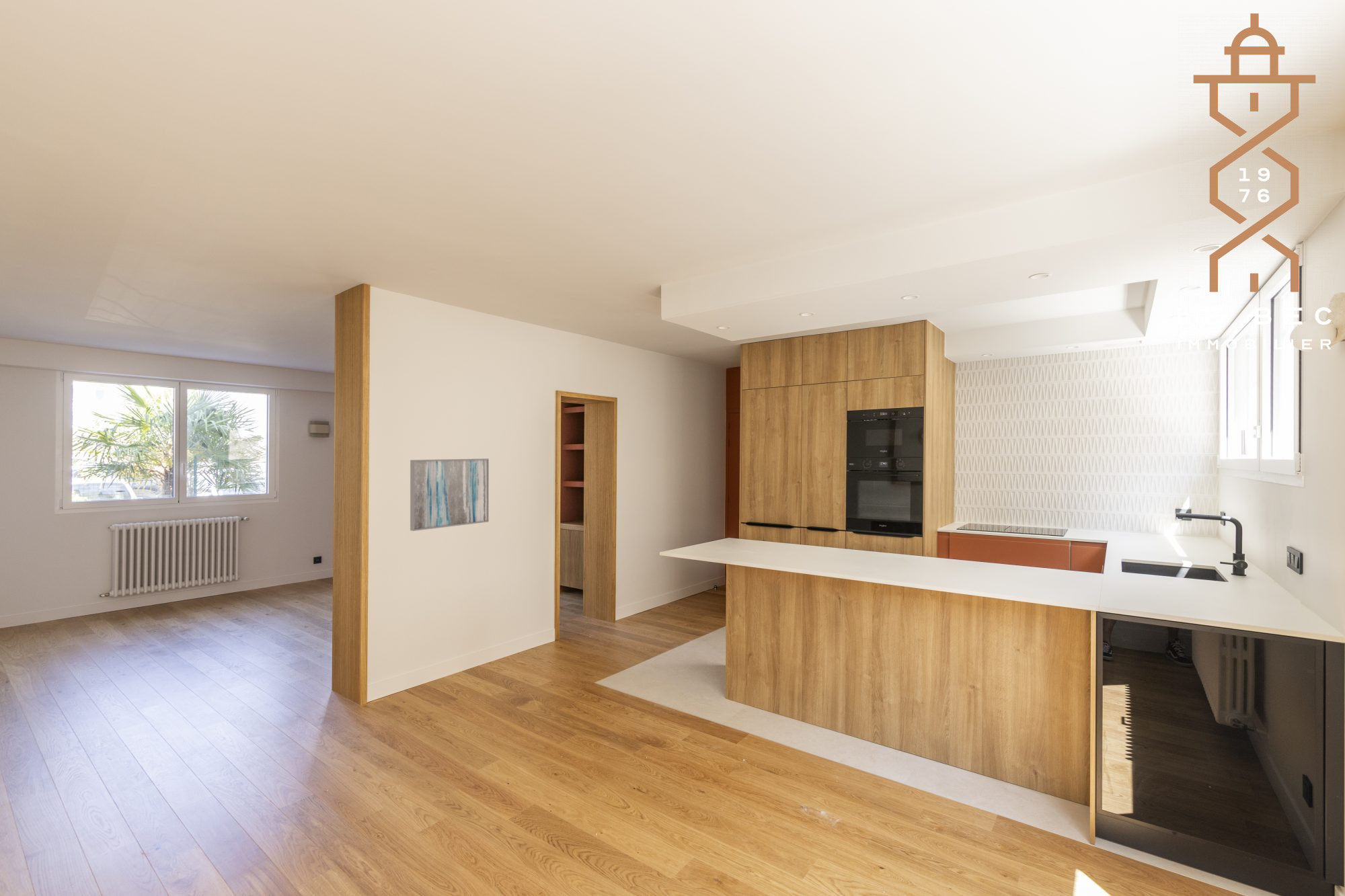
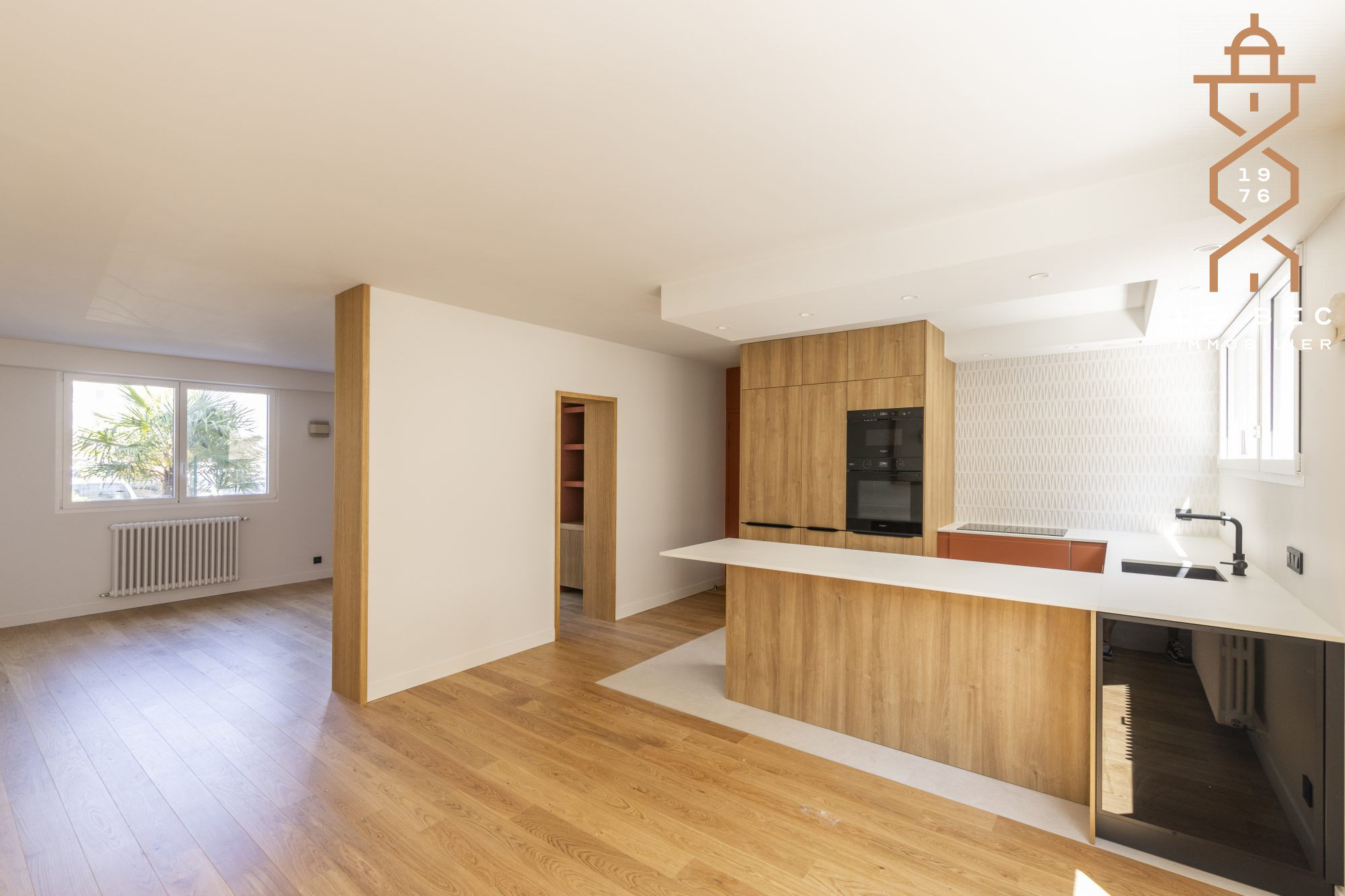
- wall art [410,458,490,532]
